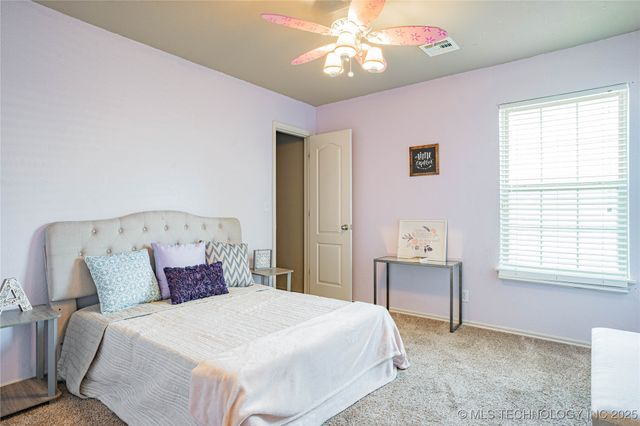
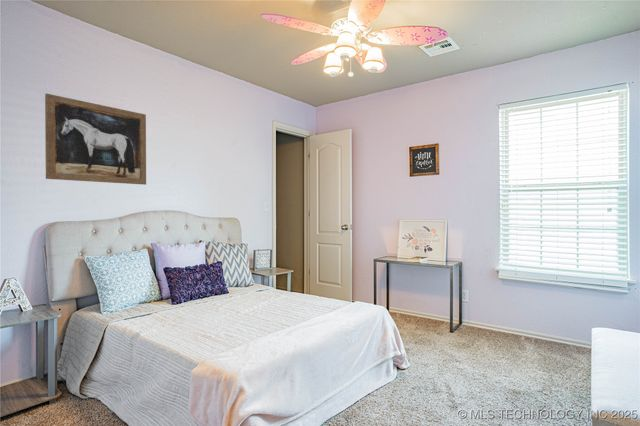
+ wall art [44,93,147,186]
